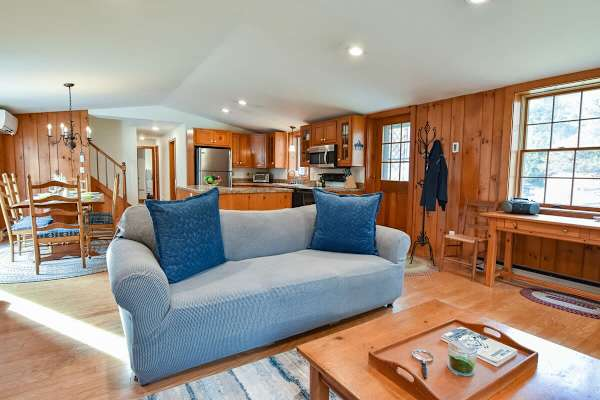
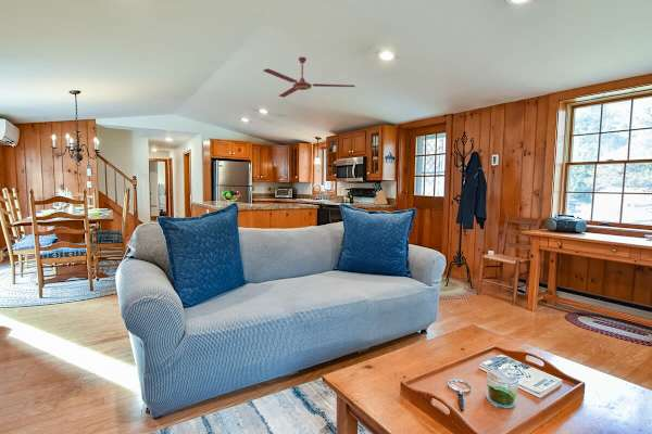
+ ceiling fan [262,56,356,99]
